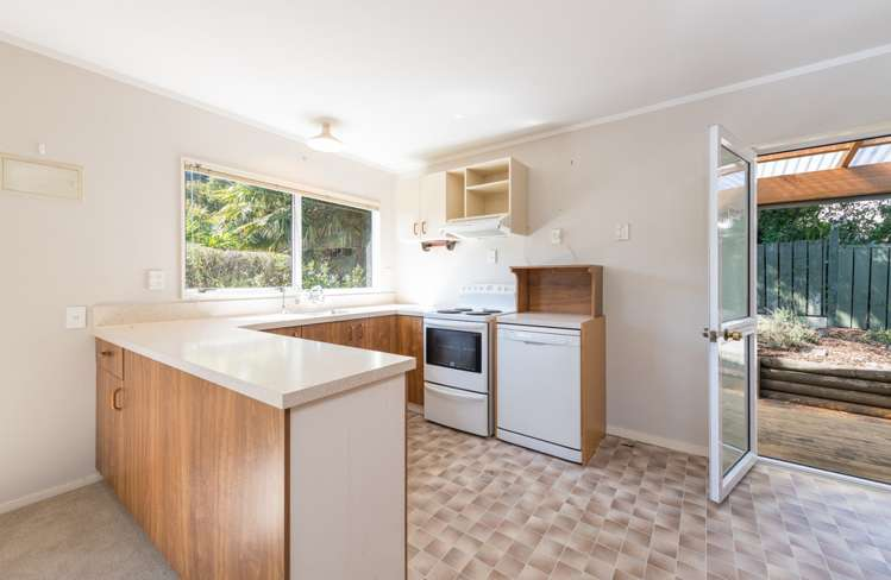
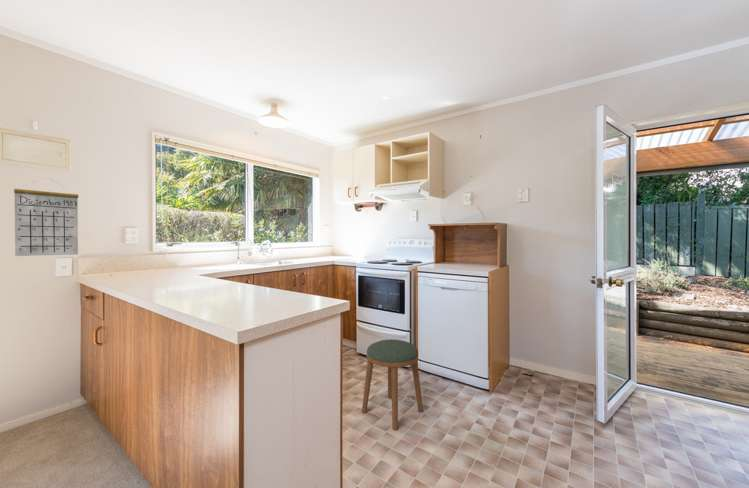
+ calendar [13,177,79,257]
+ stool [361,338,424,431]
